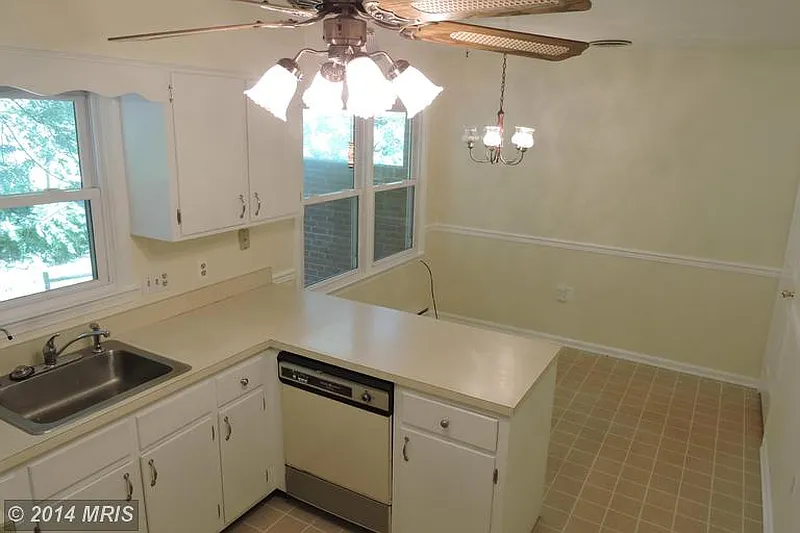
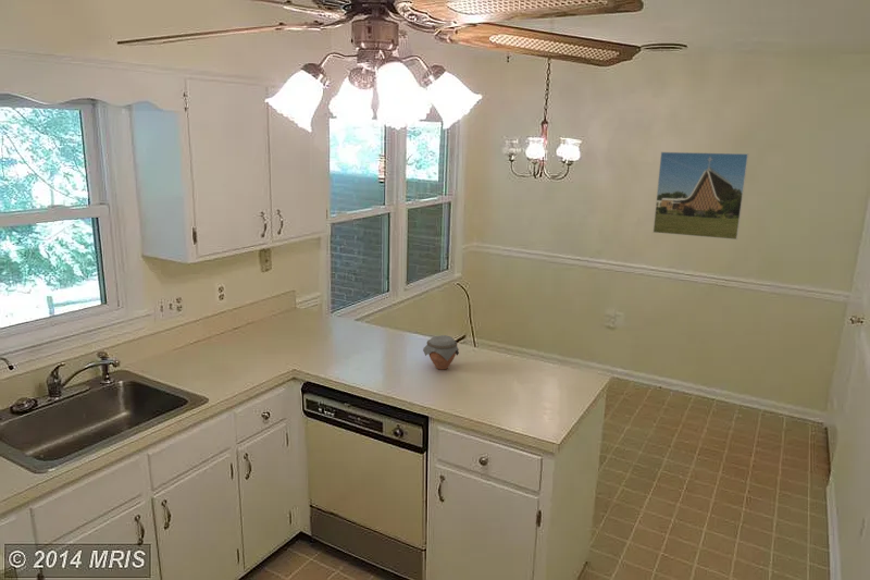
+ jar [422,334,460,371]
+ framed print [651,151,749,240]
